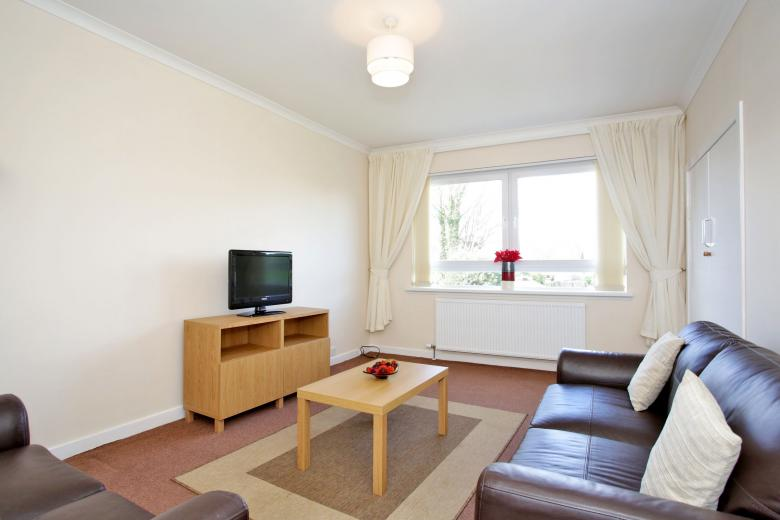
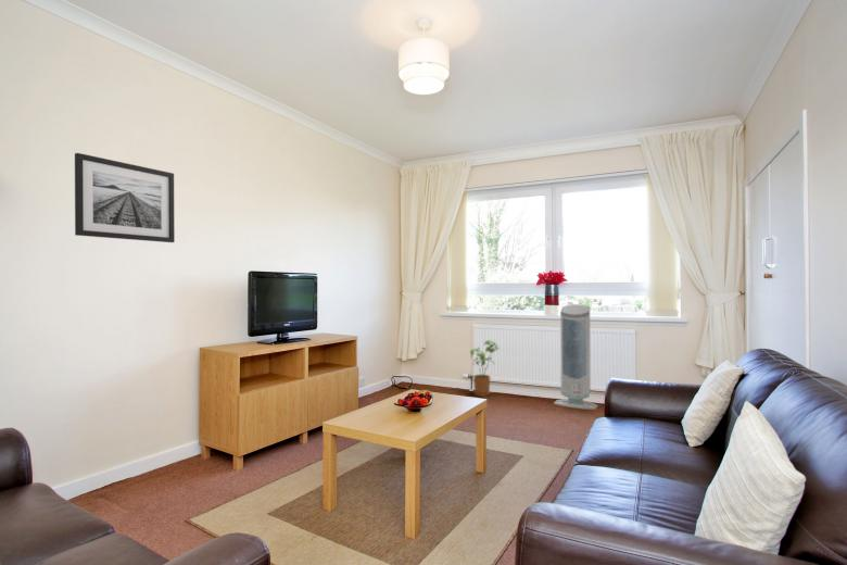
+ air purifier [553,303,598,411]
+ wall art [74,152,176,243]
+ house plant [469,339,498,398]
